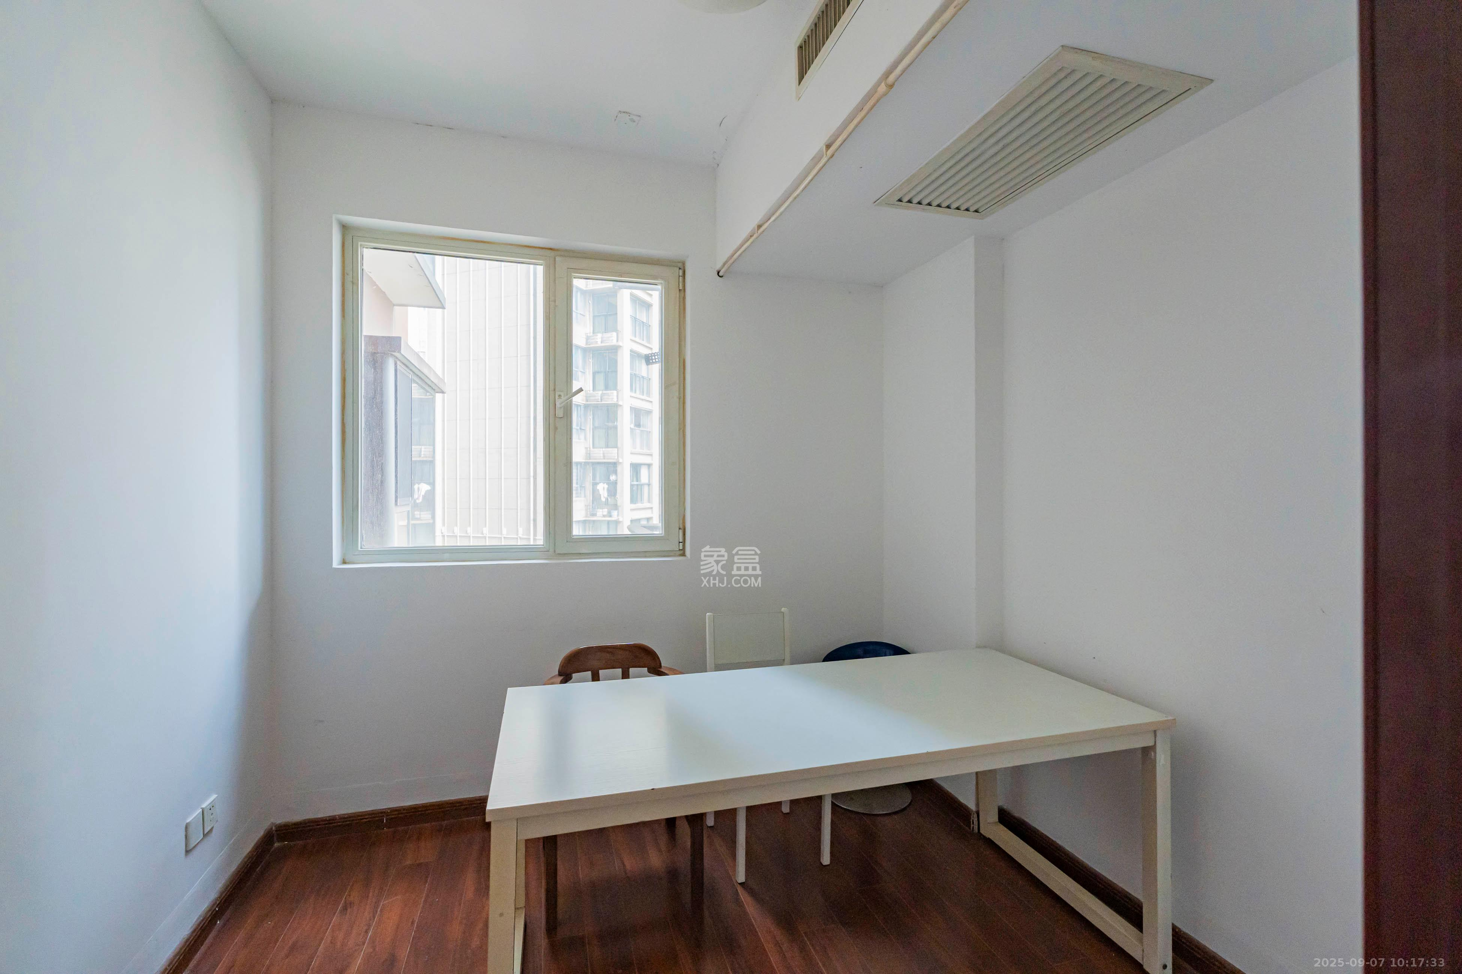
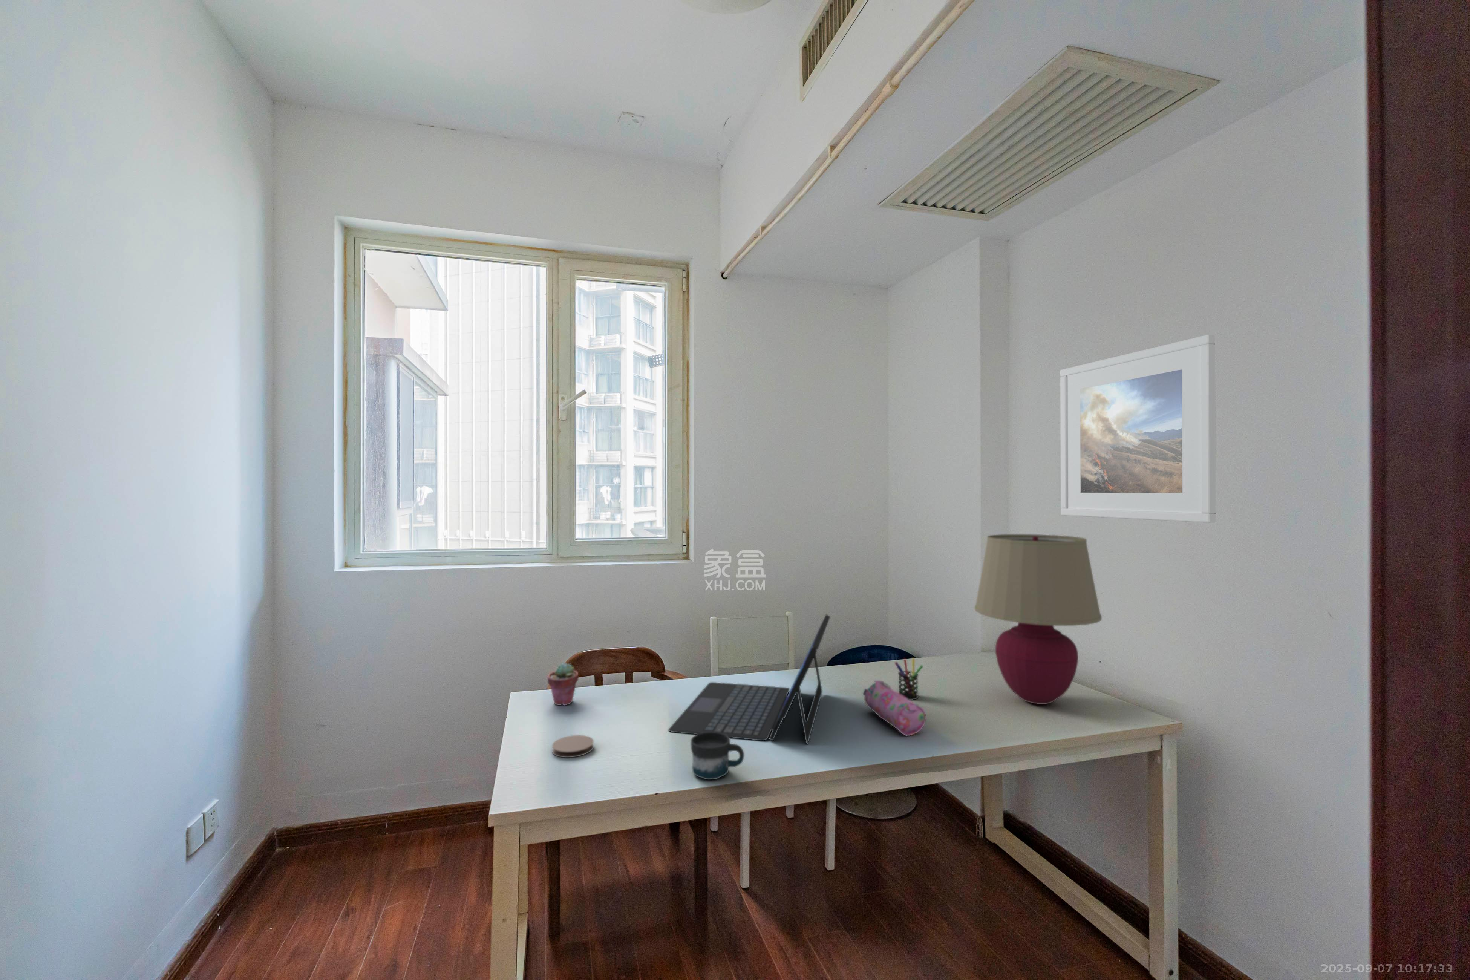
+ pencil case [862,680,926,736]
+ potted succulent [547,662,579,705]
+ table lamp [973,534,1102,704]
+ coaster [552,735,594,758]
+ mug [690,732,745,780]
+ pen holder [895,658,923,700]
+ laptop [668,614,831,745]
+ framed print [1060,334,1216,523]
